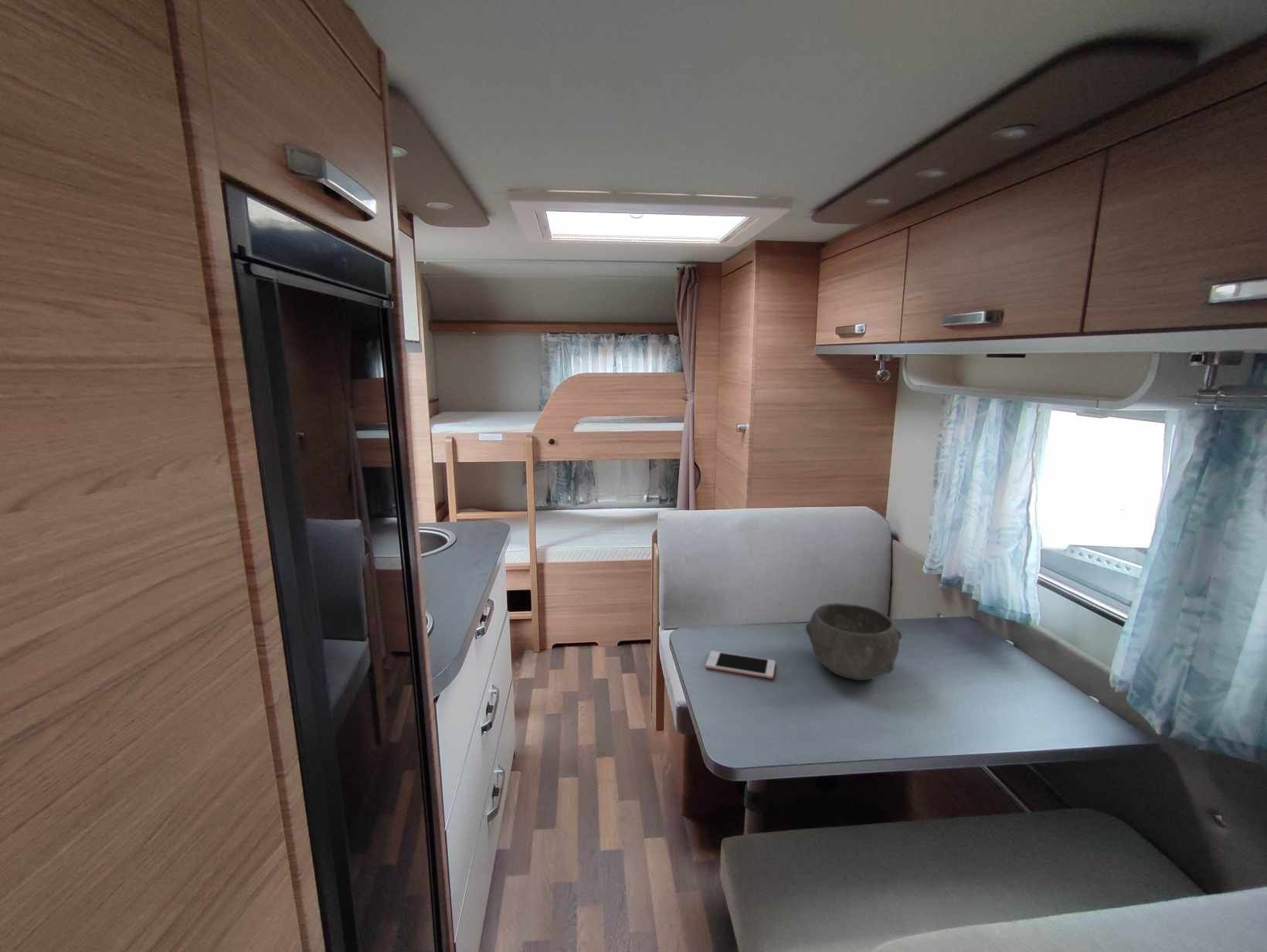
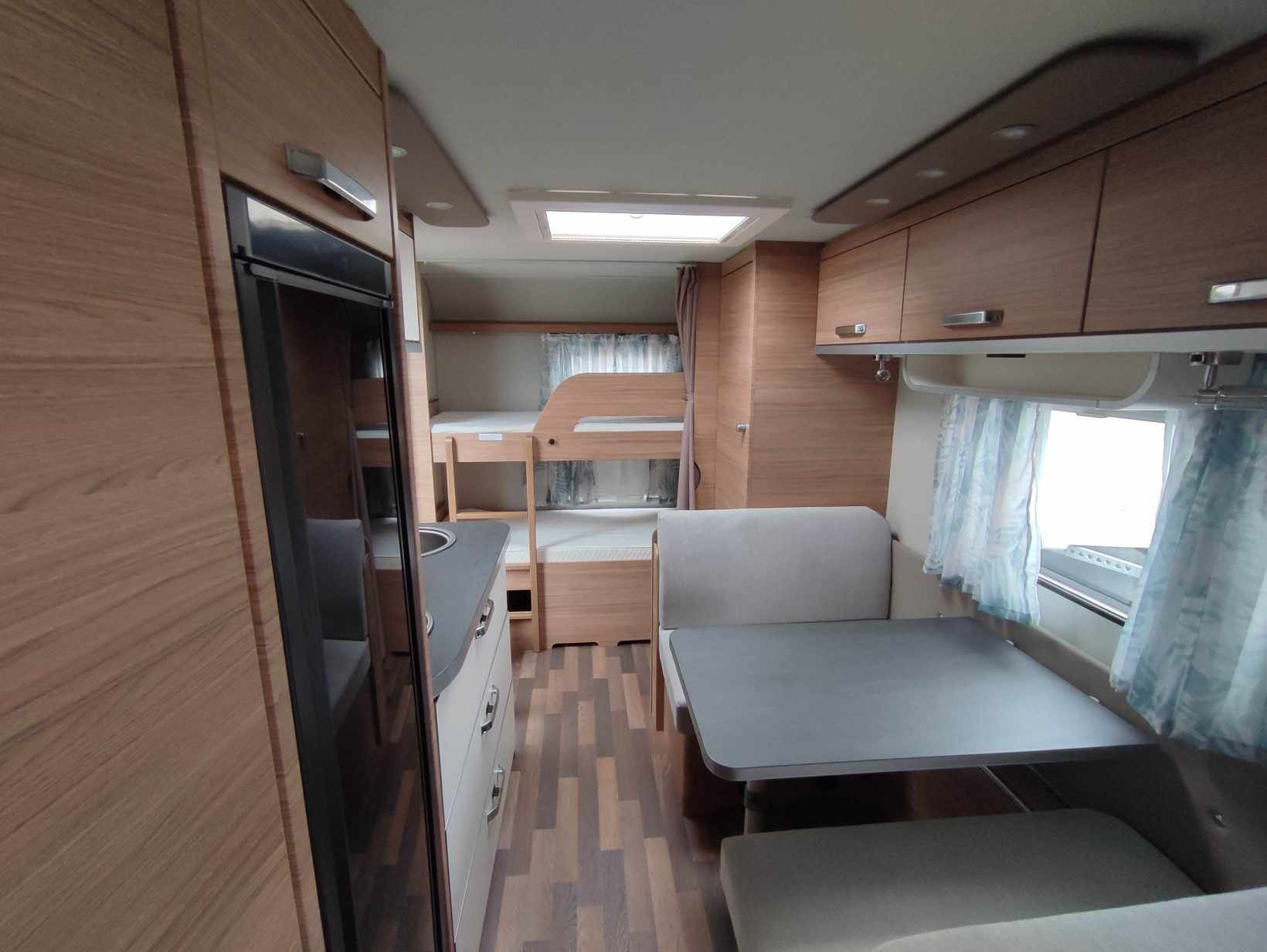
- bowl [805,603,902,681]
- cell phone [705,650,776,679]
